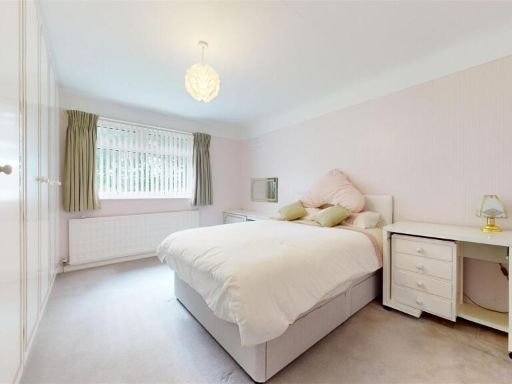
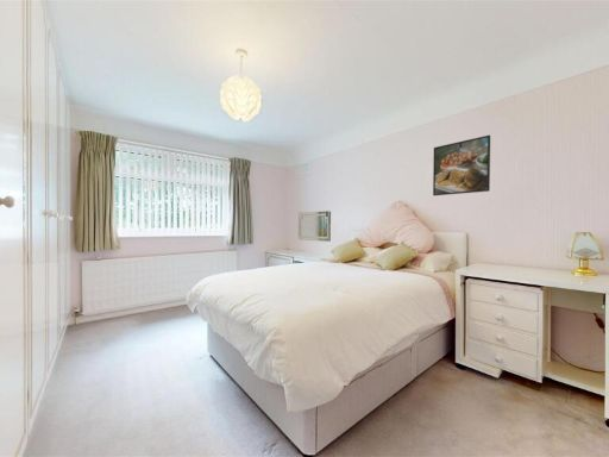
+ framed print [432,134,491,196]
